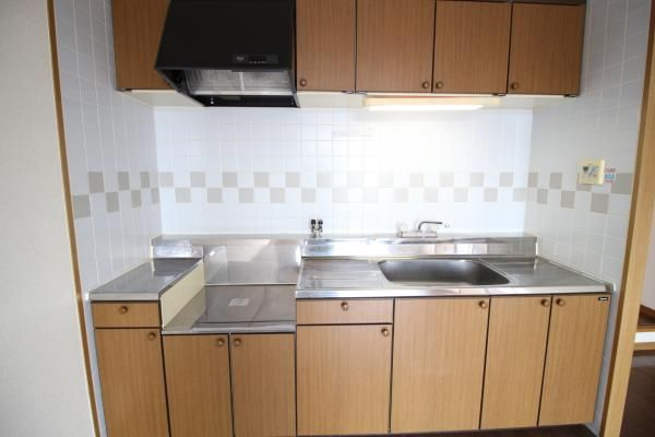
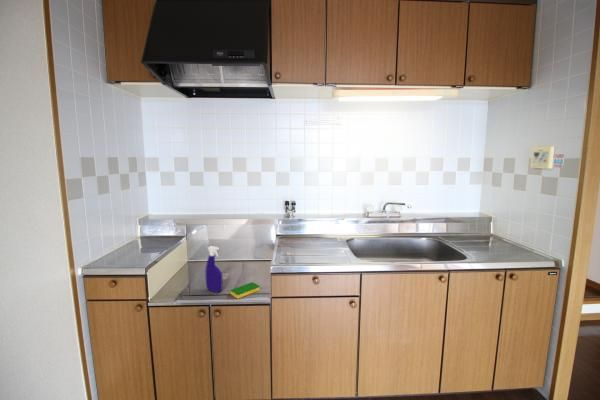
+ dish sponge [230,281,261,299]
+ spray bottle [205,245,224,293]
